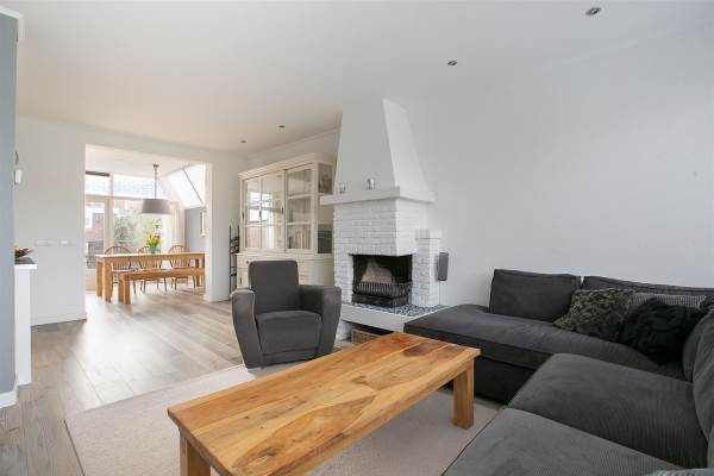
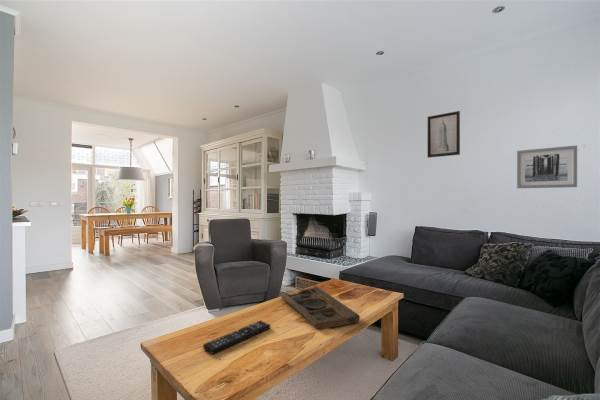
+ wall art [516,144,578,189]
+ remote control [202,319,271,355]
+ wall art [427,110,461,159]
+ decorative tray [280,286,361,330]
